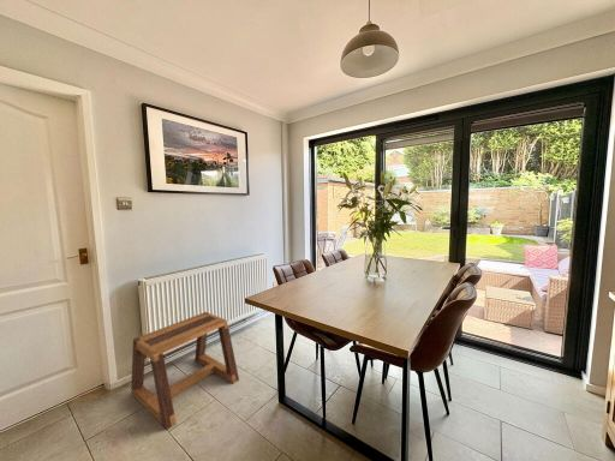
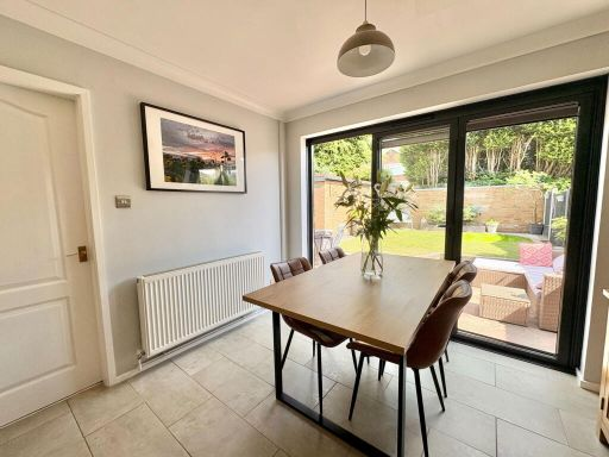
- stool [130,311,240,431]
